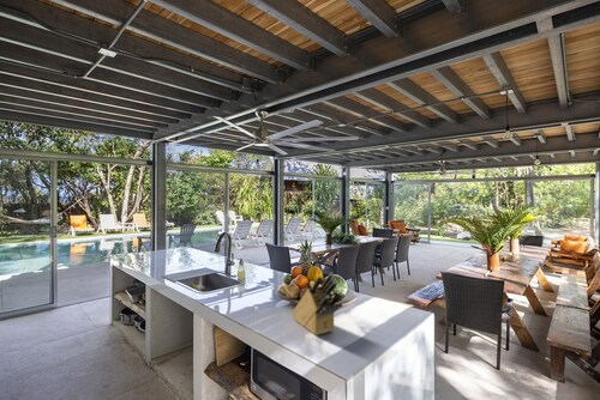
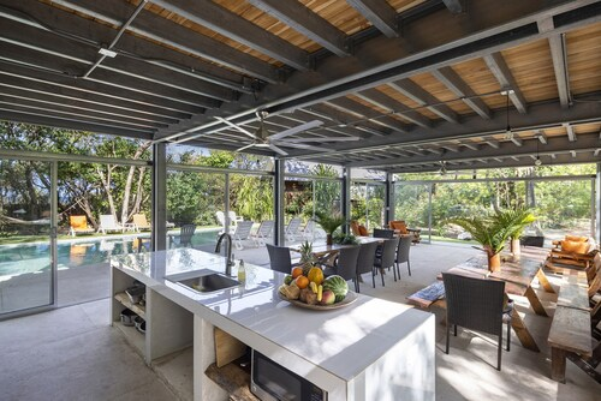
- knife block [290,272,344,337]
